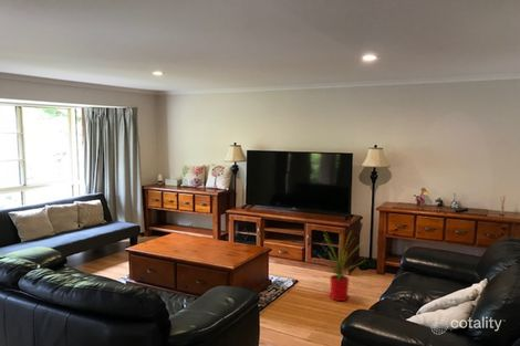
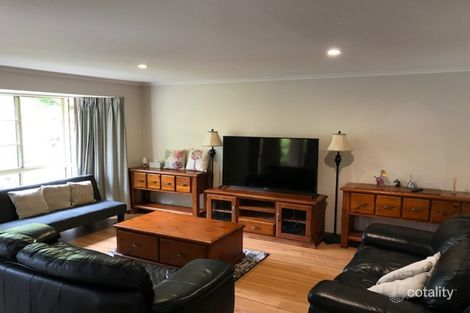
- house plant [316,230,365,302]
